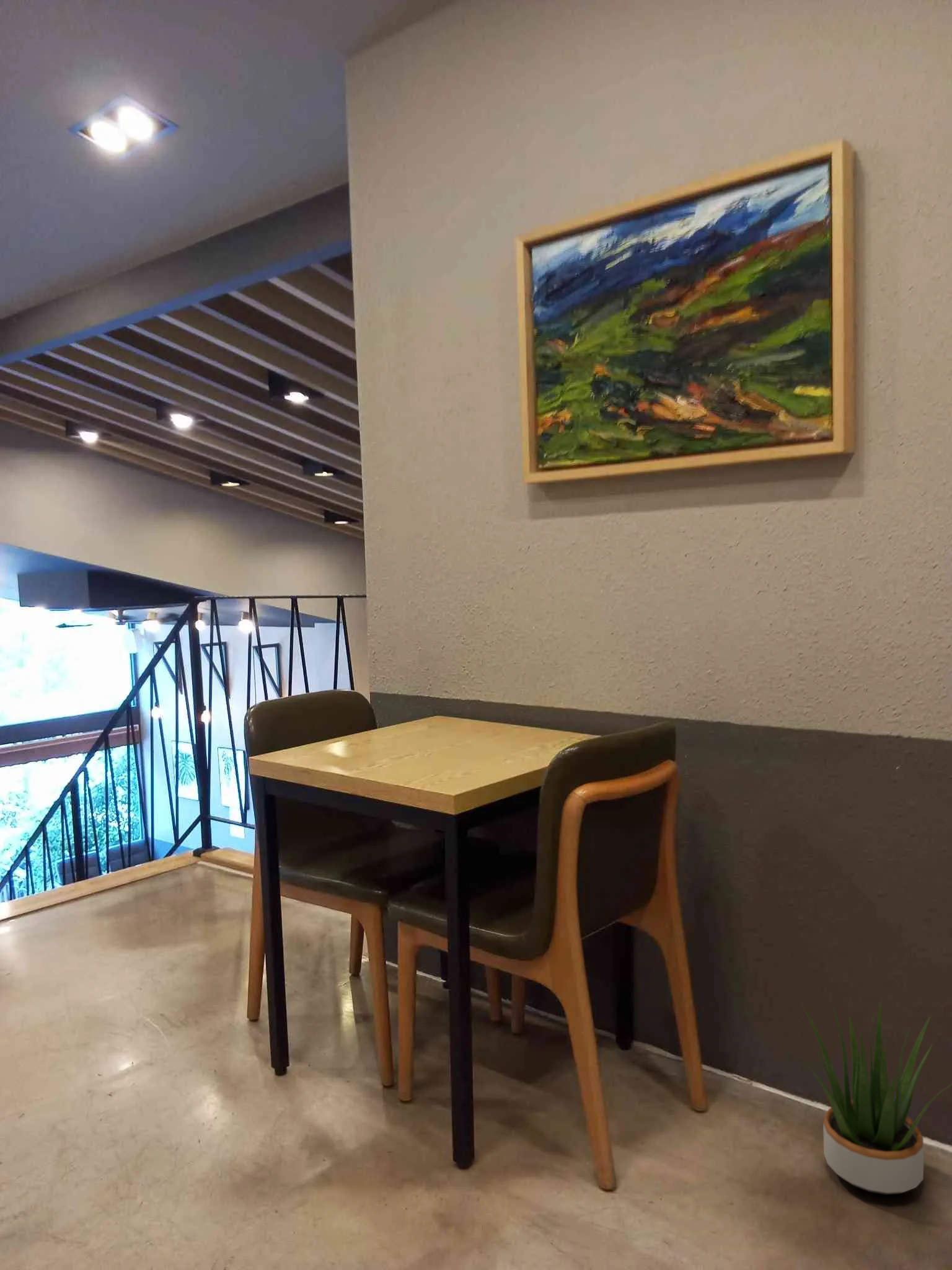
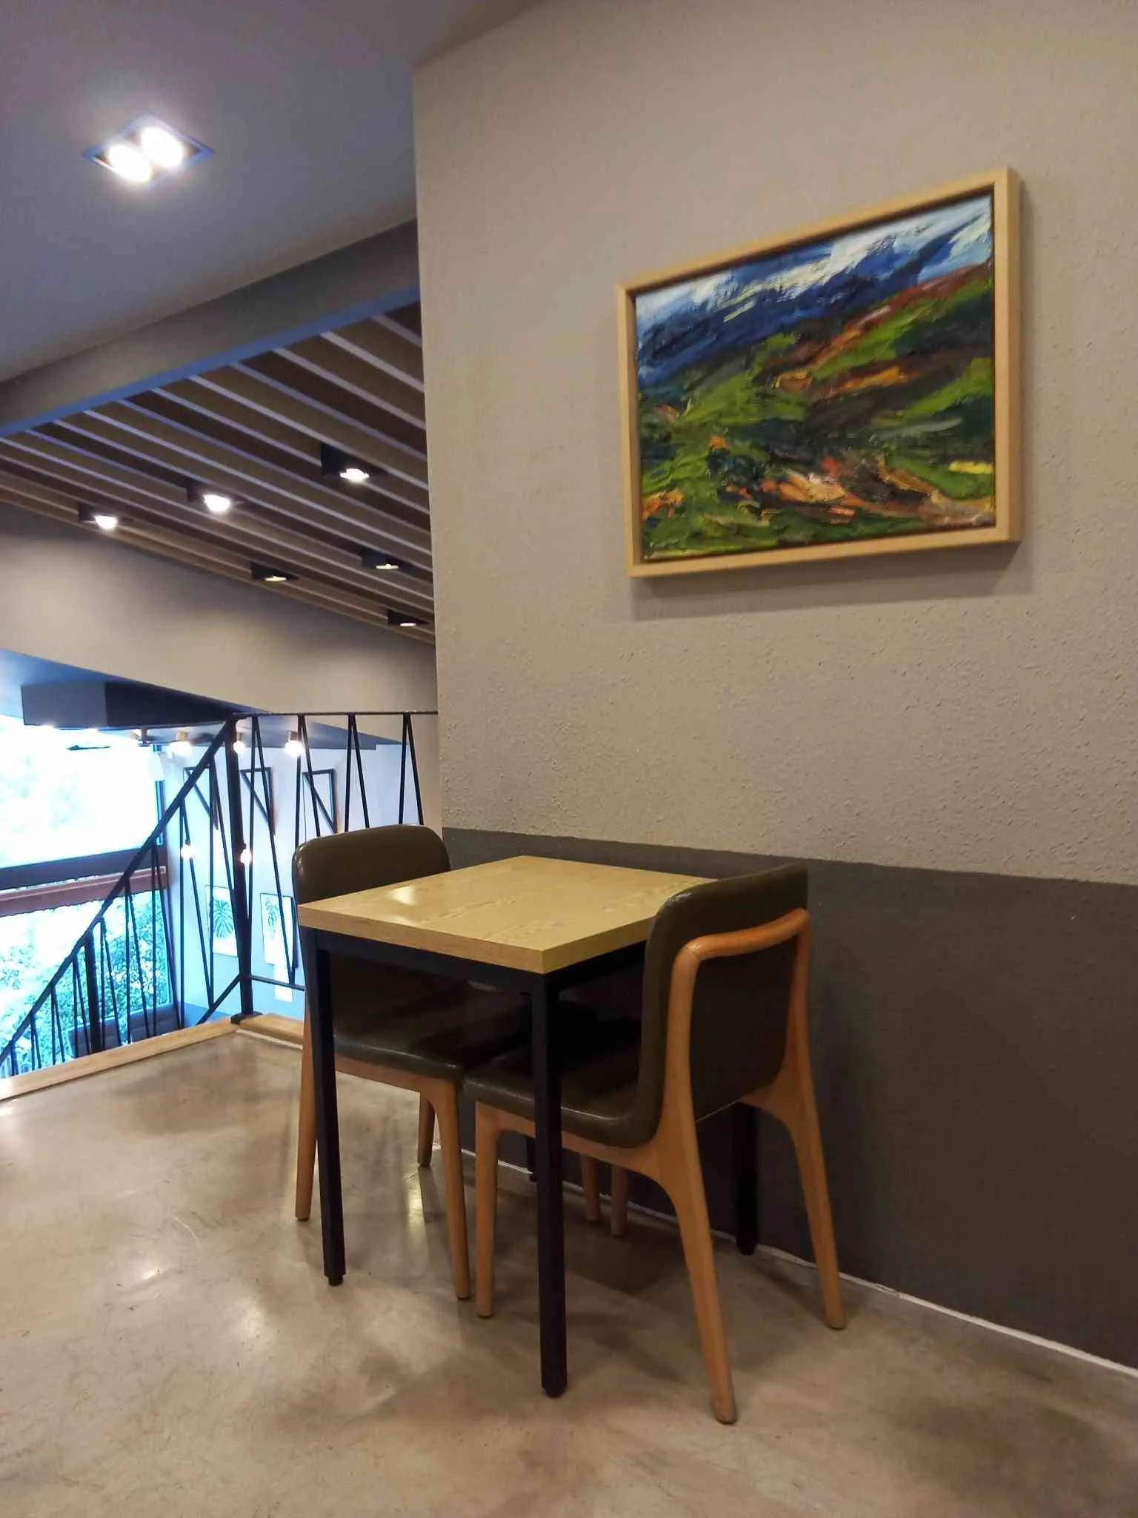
- potted plant [801,1003,952,1196]
